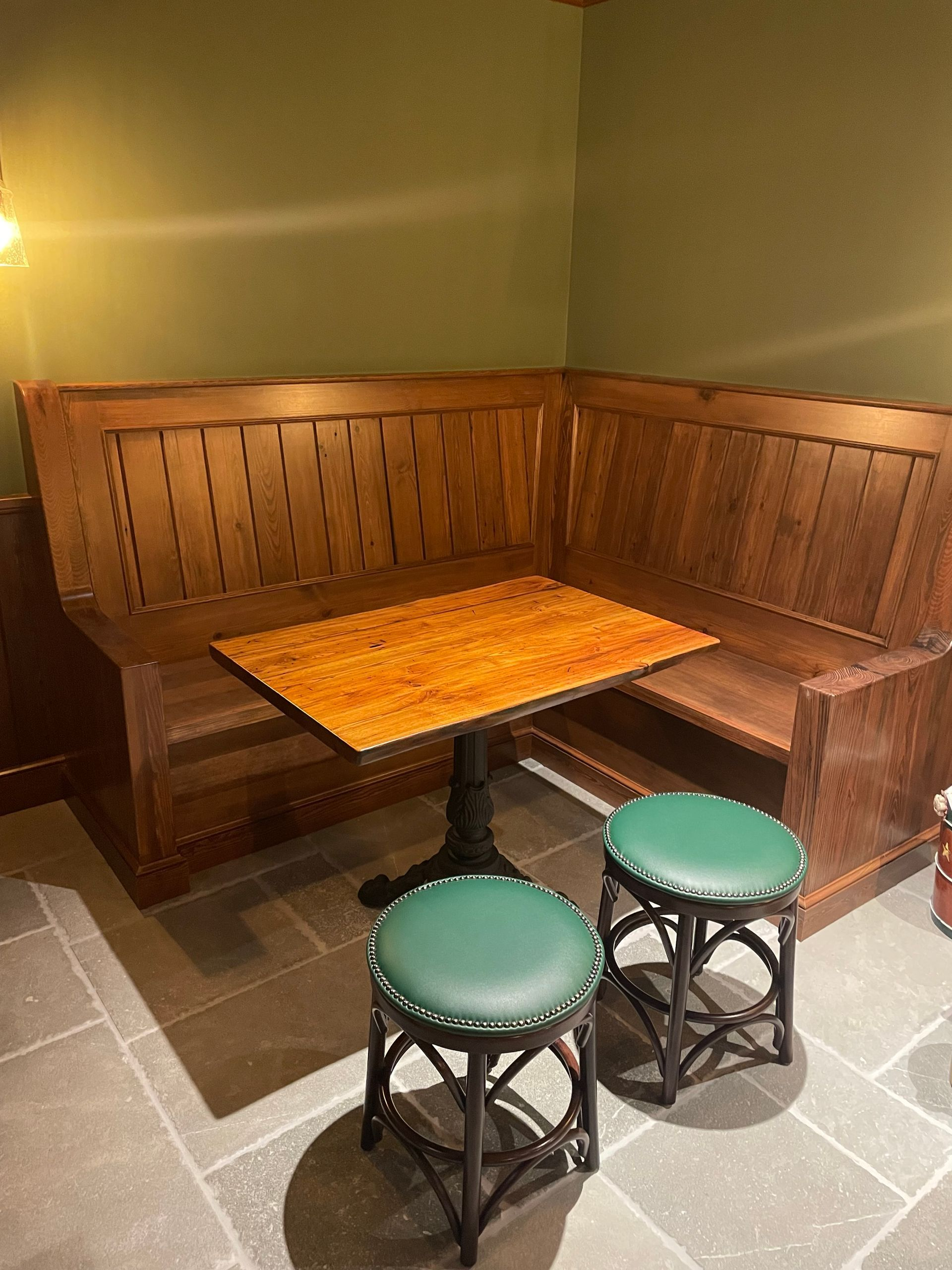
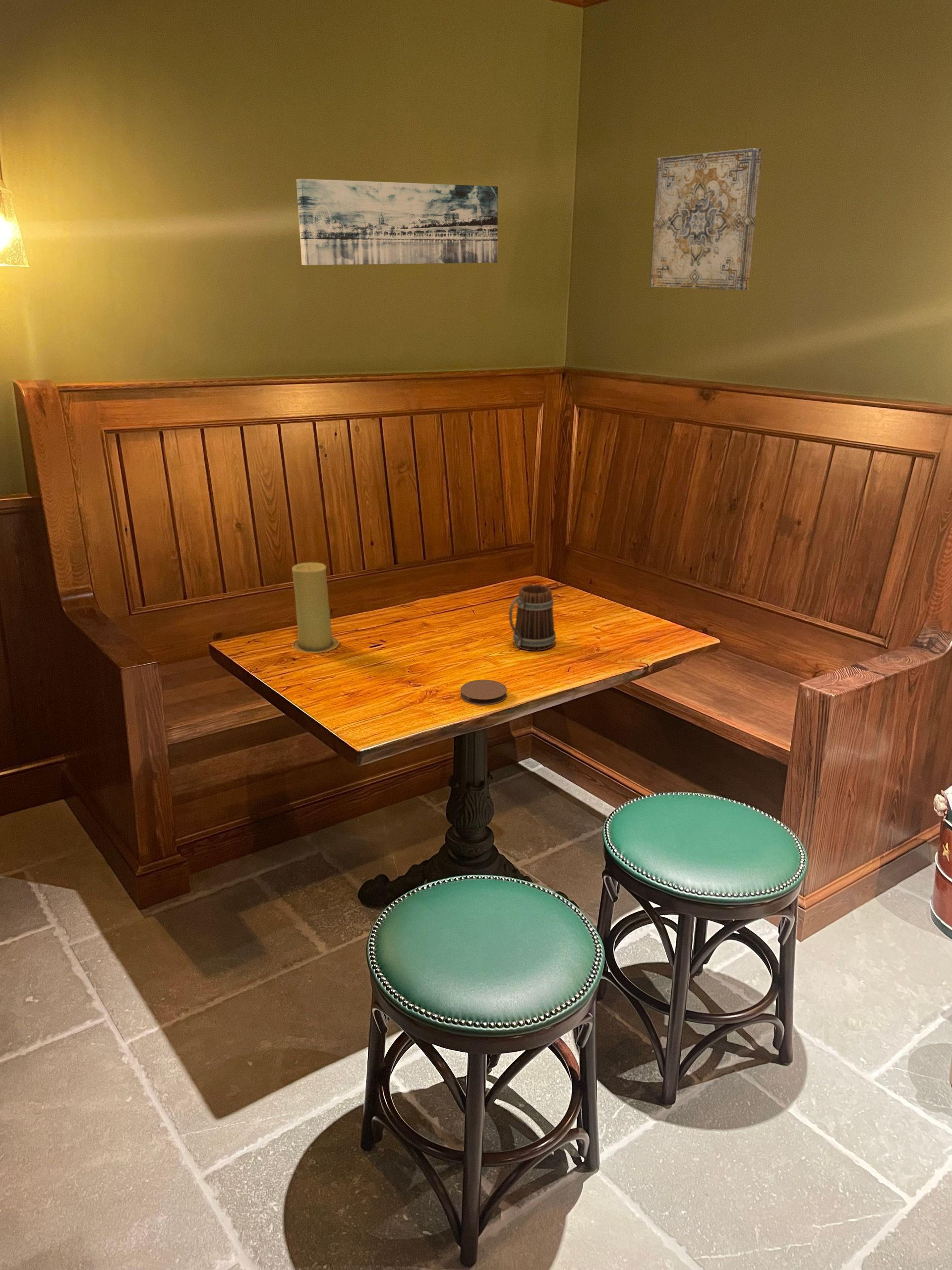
+ wall art [650,147,763,291]
+ beer mug [509,584,556,651]
+ coaster [460,679,507,706]
+ candle [292,562,340,654]
+ wall art [296,178,498,265]
